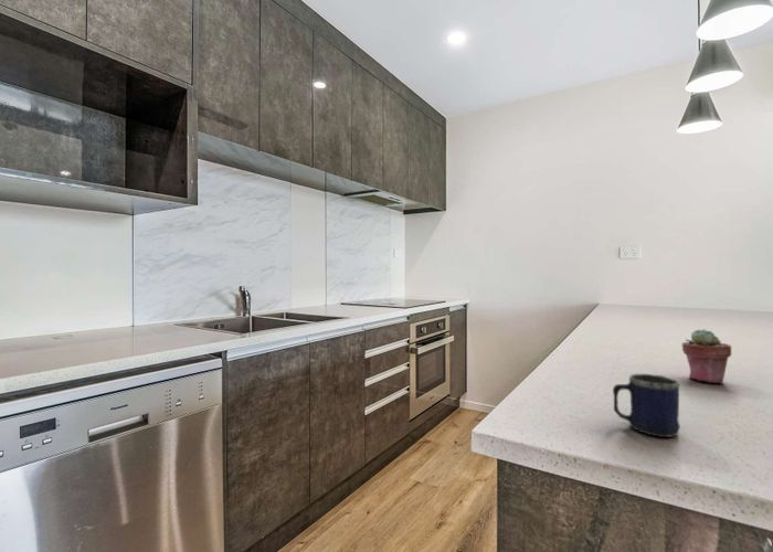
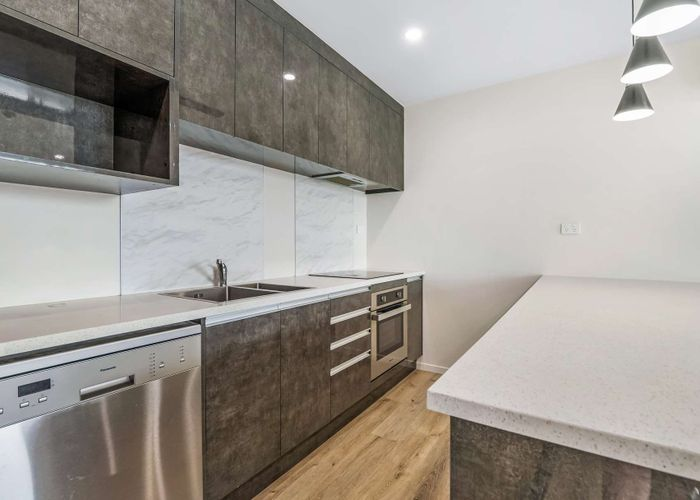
- potted succulent [681,328,732,384]
- mug [612,373,681,438]
